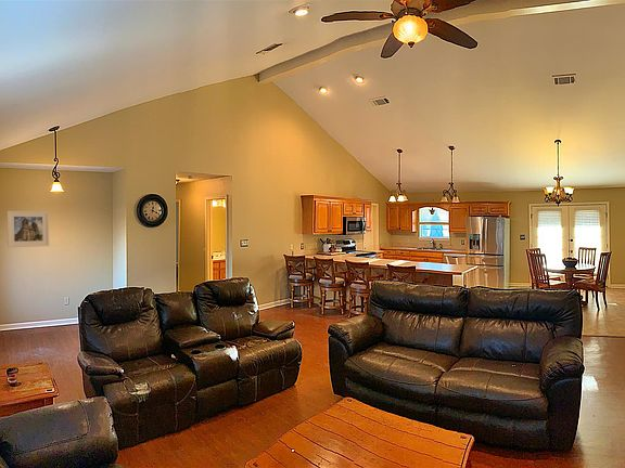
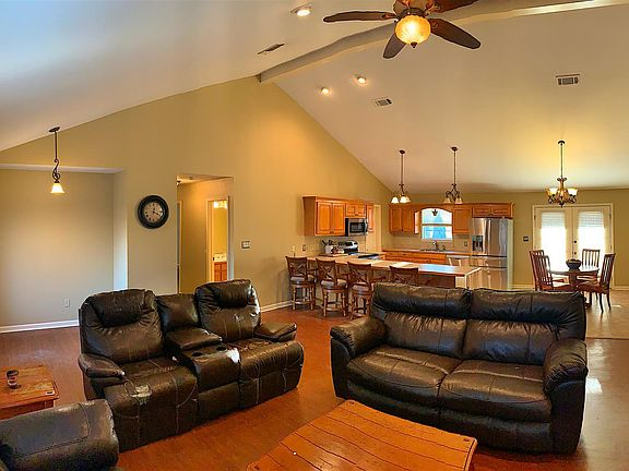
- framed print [5,210,50,248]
